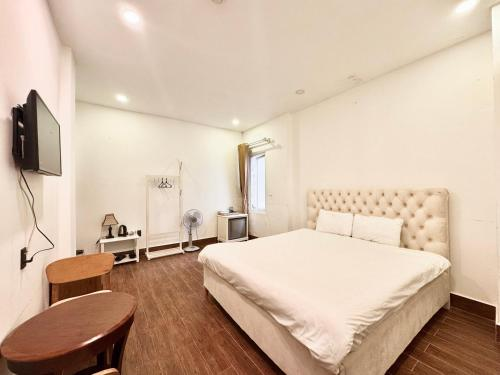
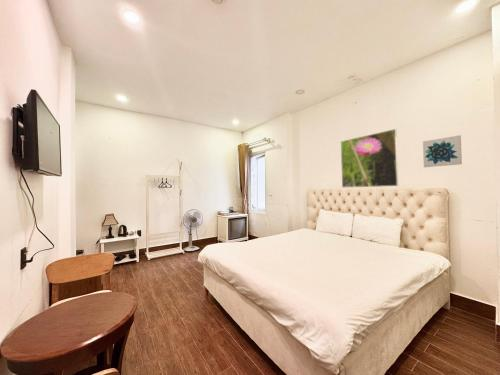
+ wall art [422,134,463,168]
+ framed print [340,128,399,189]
